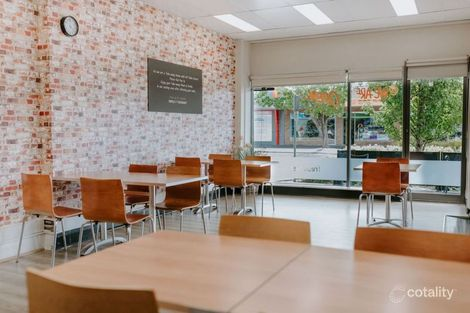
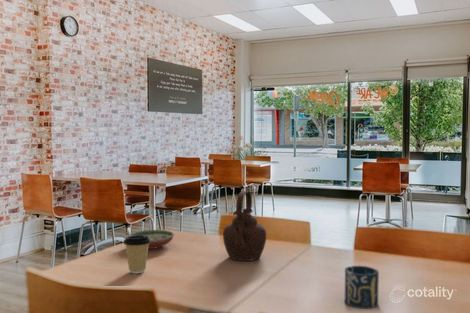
+ coffee cup [122,235,151,274]
+ teapot [222,190,267,262]
+ cup [344,265,380,310]
+ decorative bowl [127,229,175,250]
